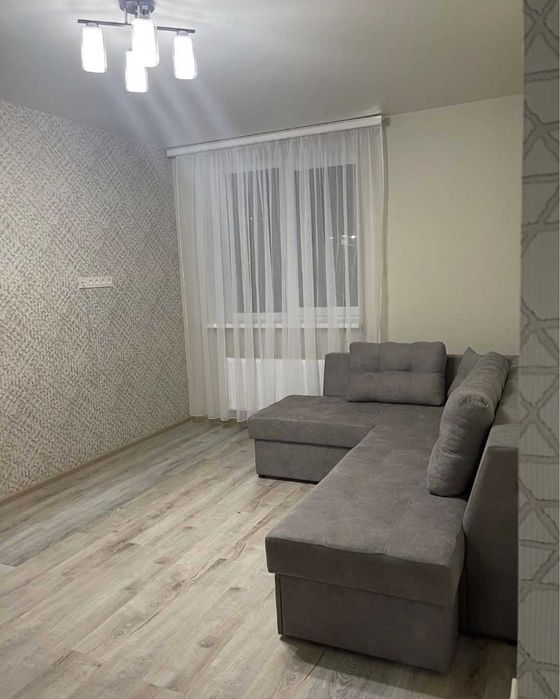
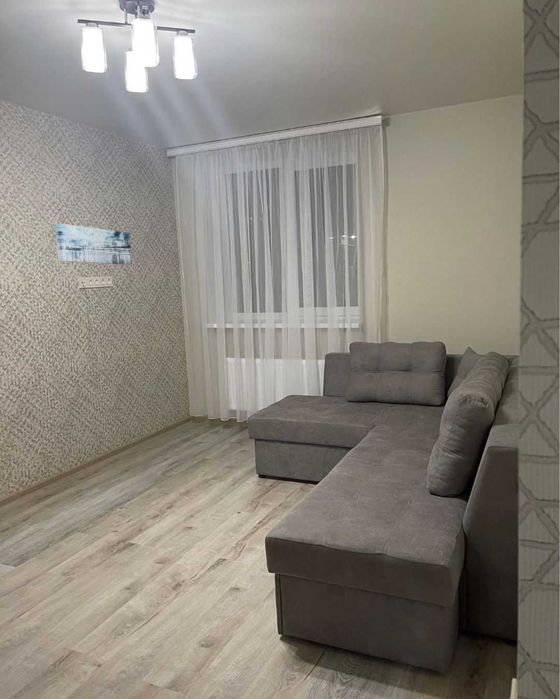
+ wall art [54,223,133,266]
